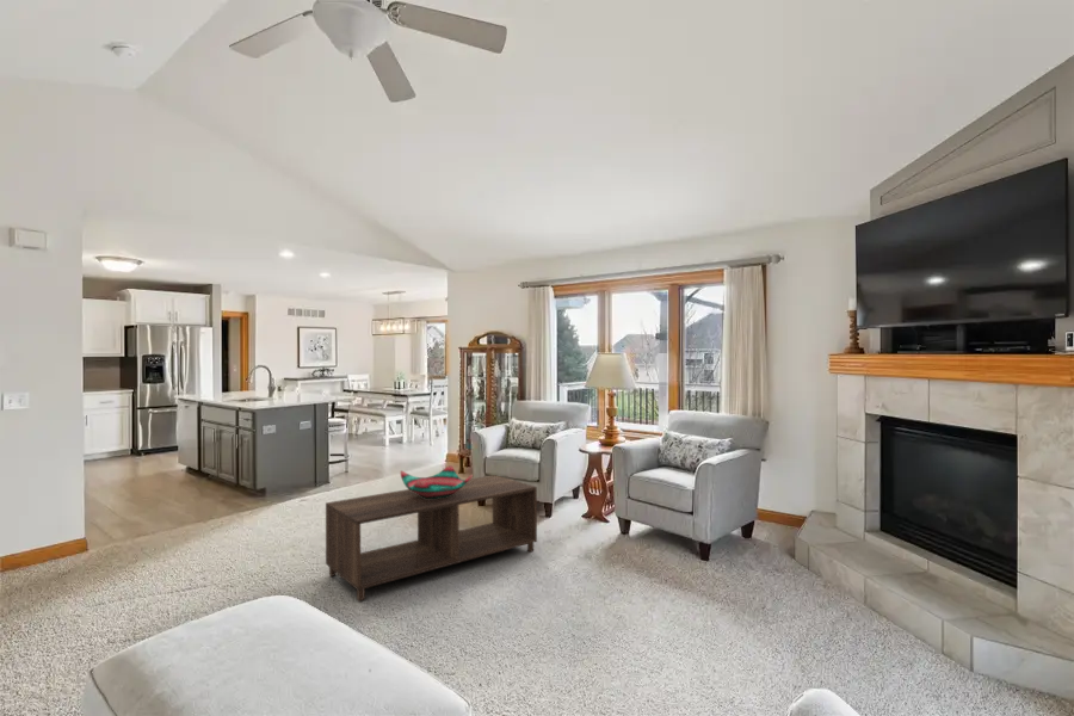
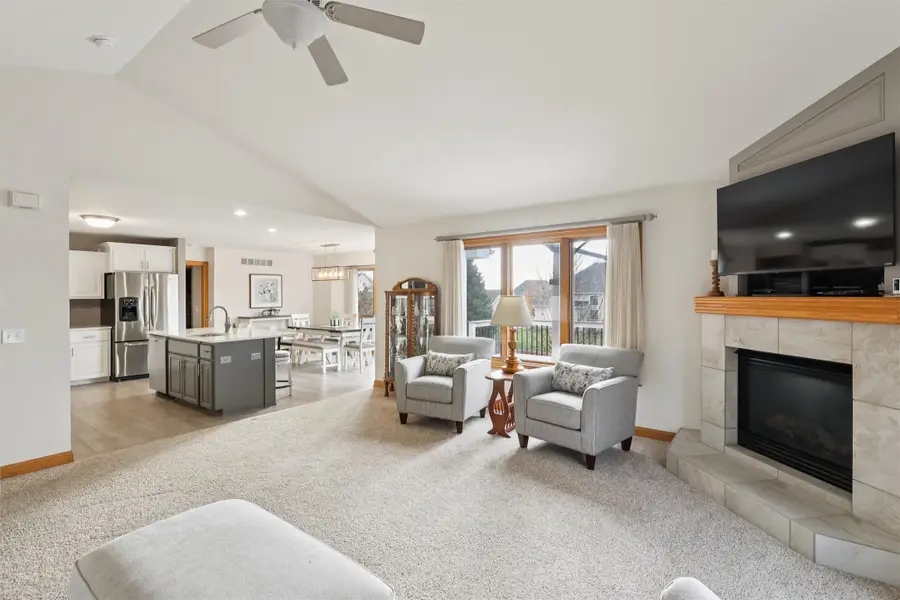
- decorative bowl [400,464,474,499]
- coffee table [325,474,538,601]
